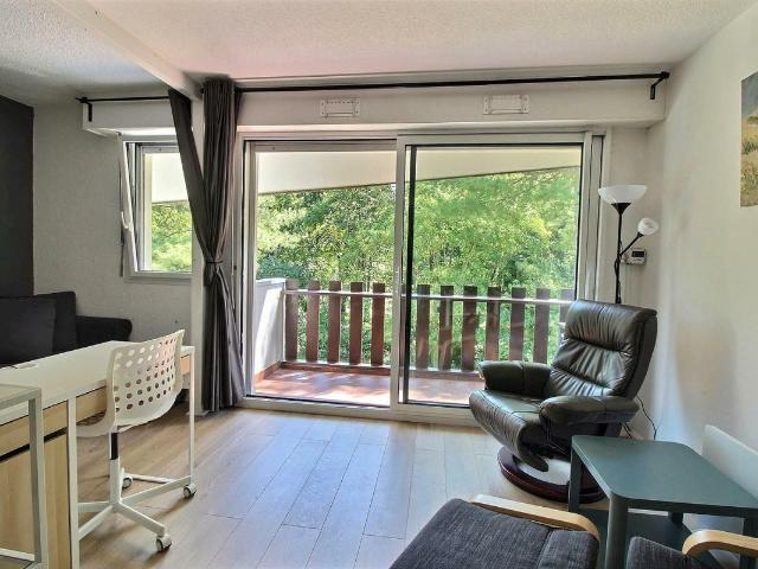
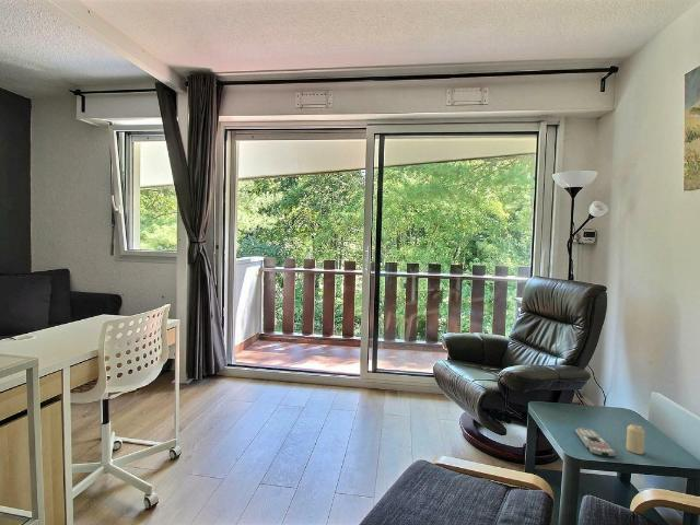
+ candle [626,422,646,455]
+ remote control [574,427,618,458]
